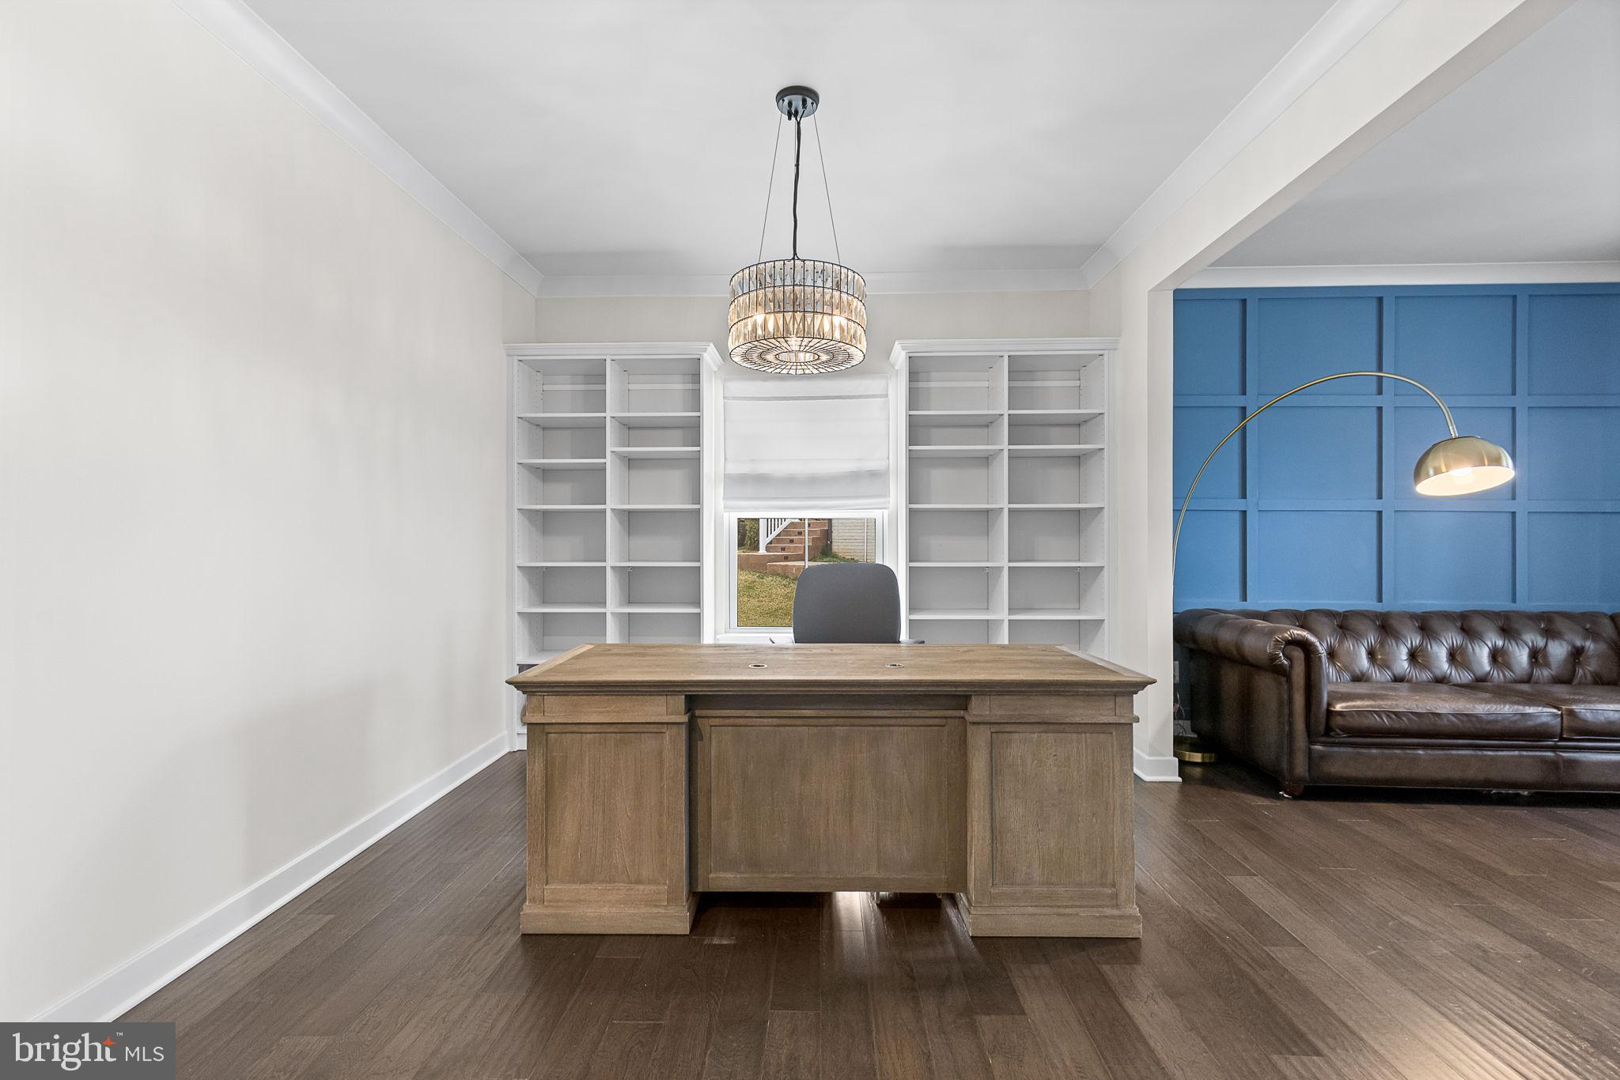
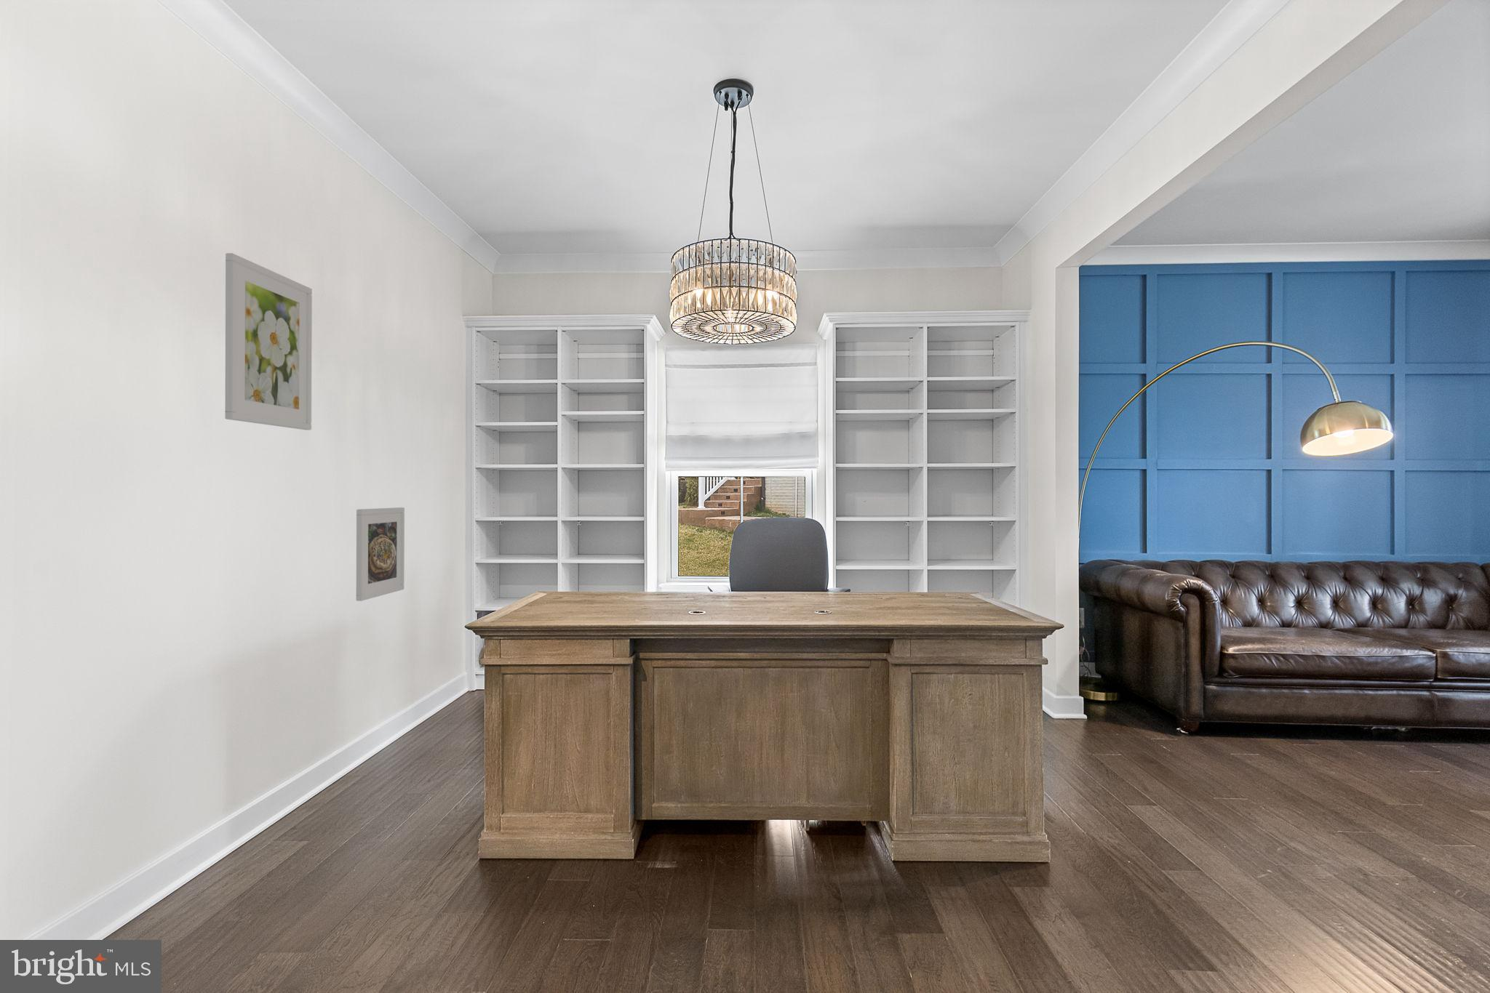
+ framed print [356,506,406,602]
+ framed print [225,253,313,430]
